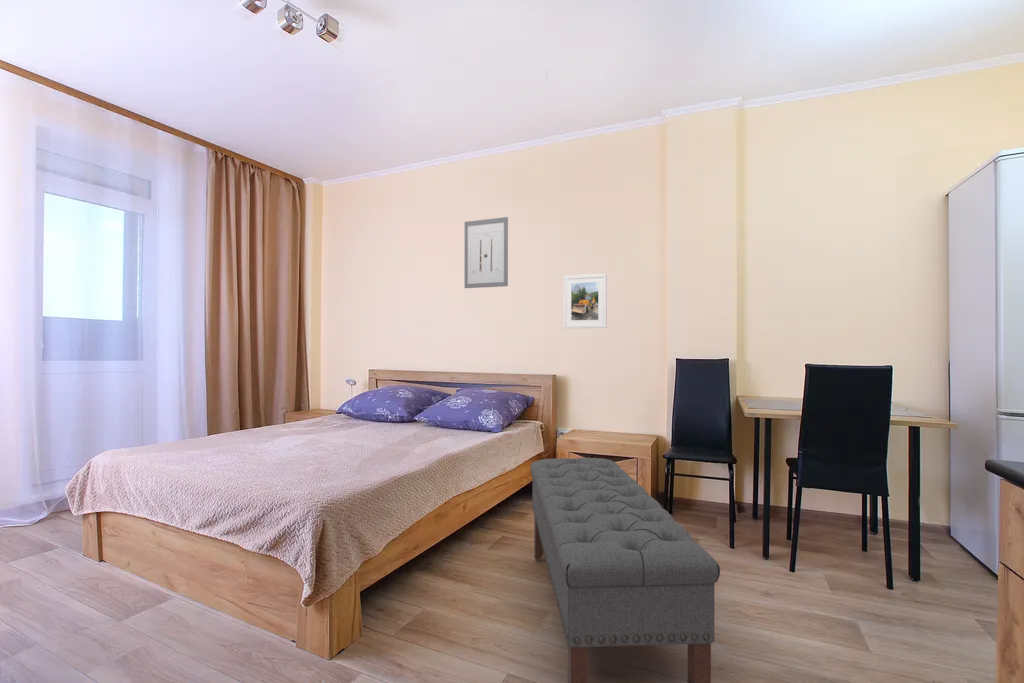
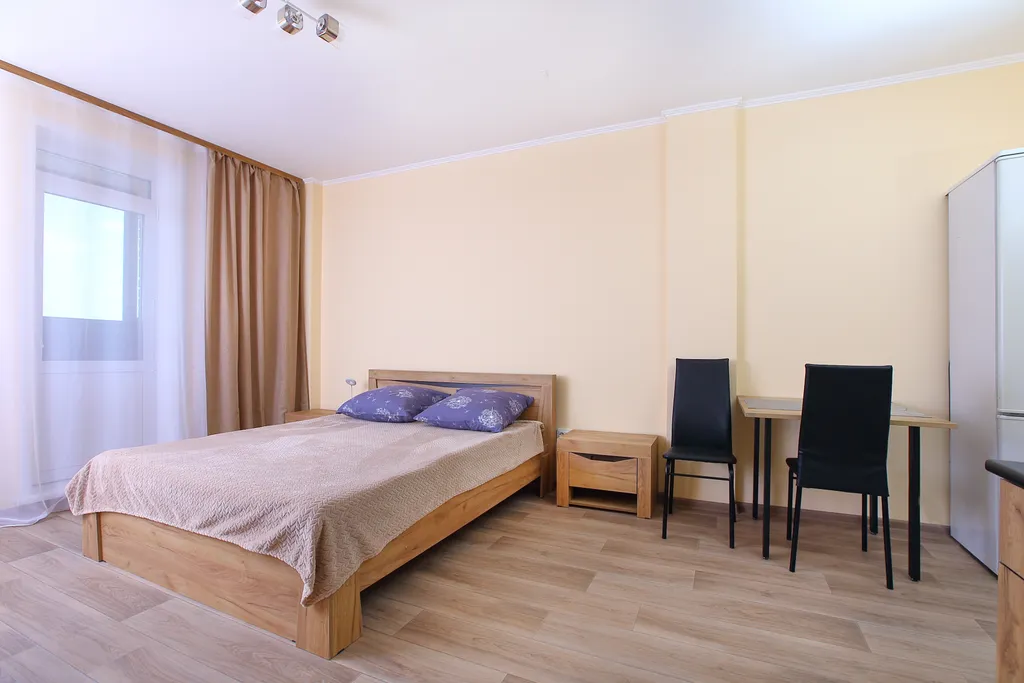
- bench [529,457,721,683]
- wall art [464,216,509,289]
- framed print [563,273,608,329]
